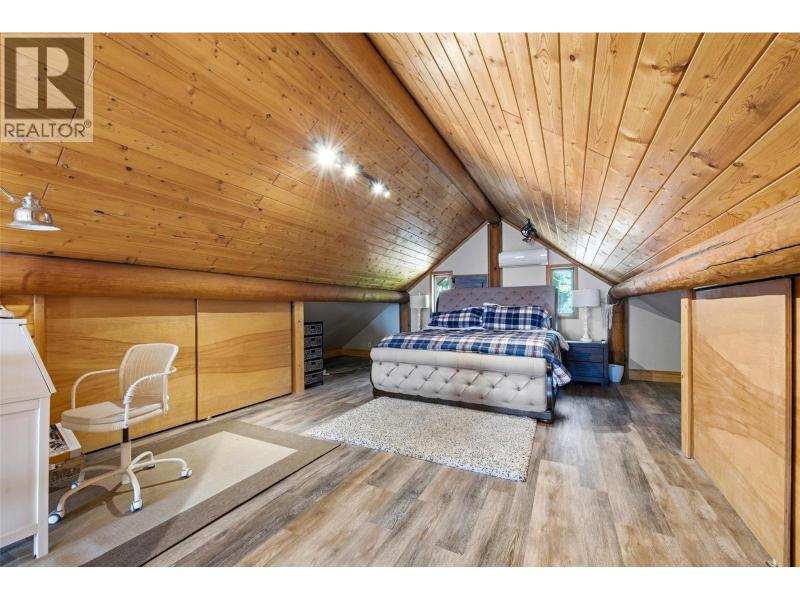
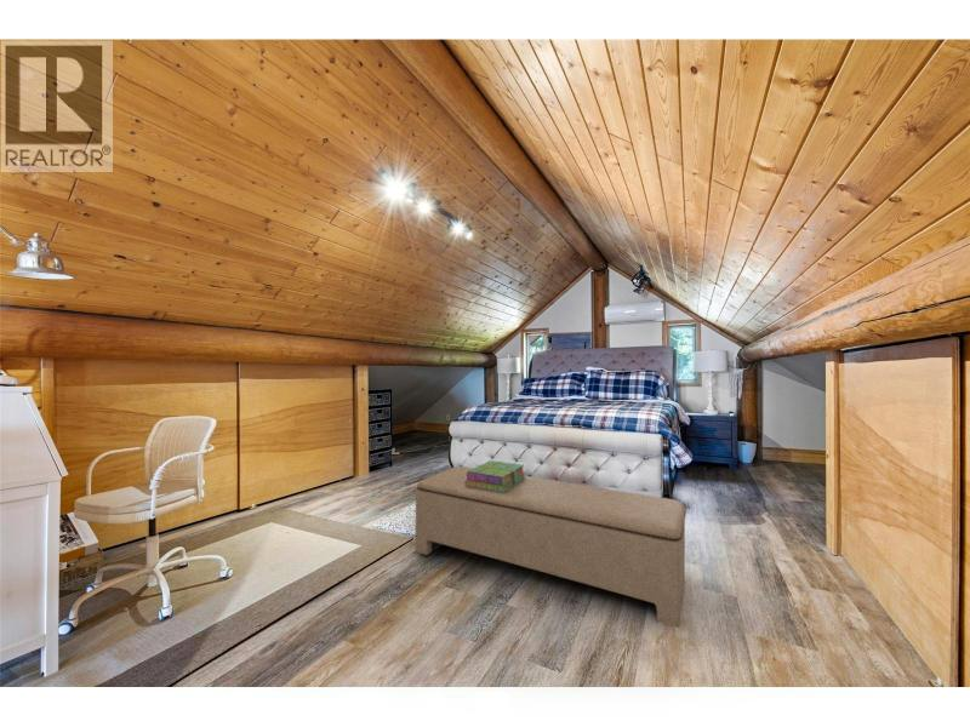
+ stack of books [464,459,526,493]
+ bench [415,465,687,629]
